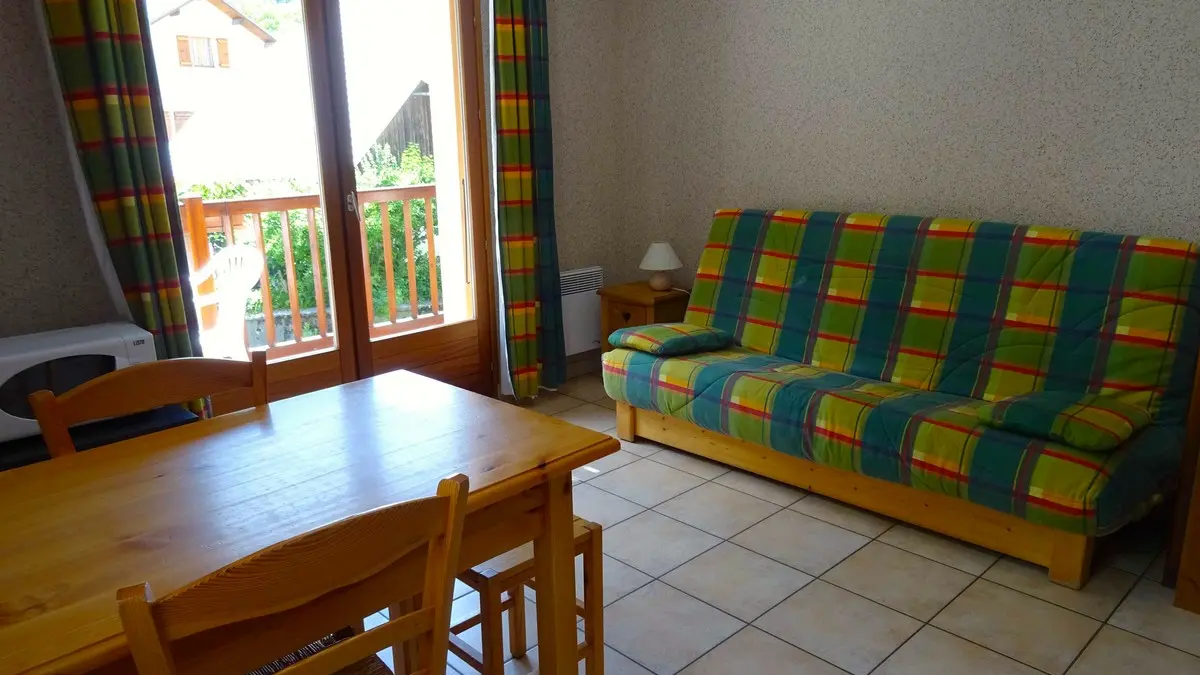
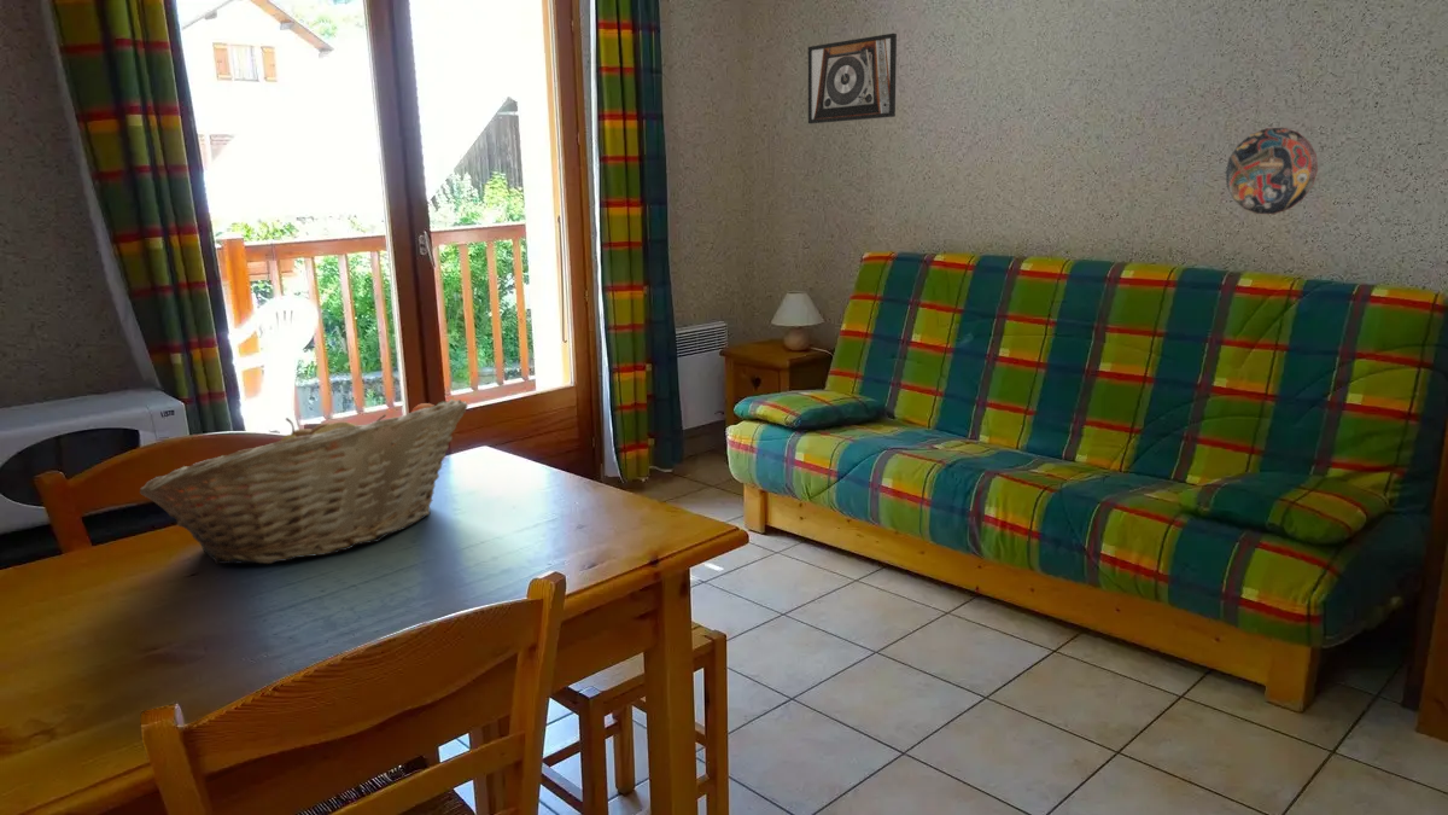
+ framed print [807,33,898,126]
+ fruit basket [139,398,469,565]
+ decorative plate [1225,127,1319,215]
